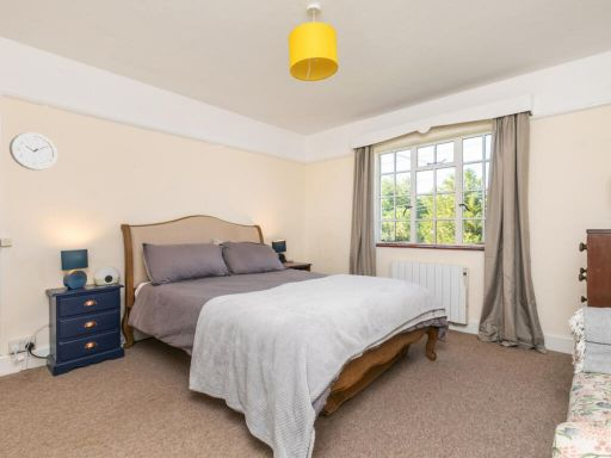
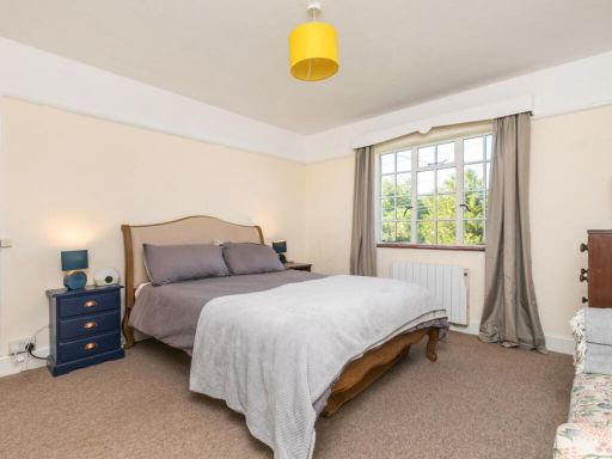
- wall clock [8,131,58,172]
